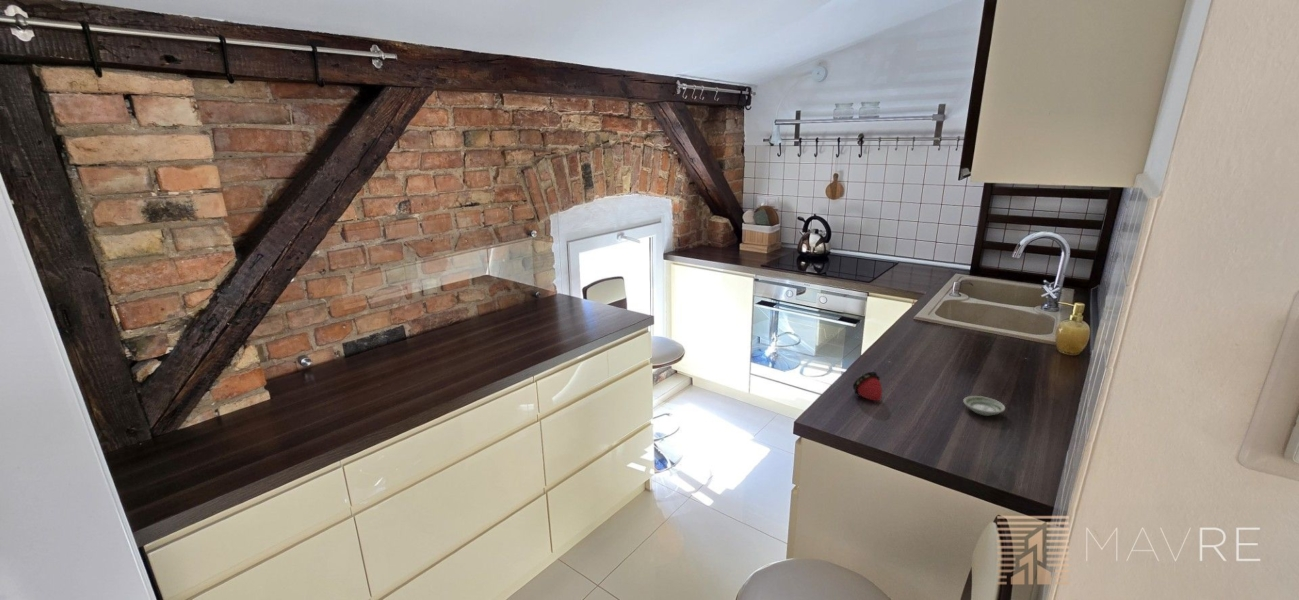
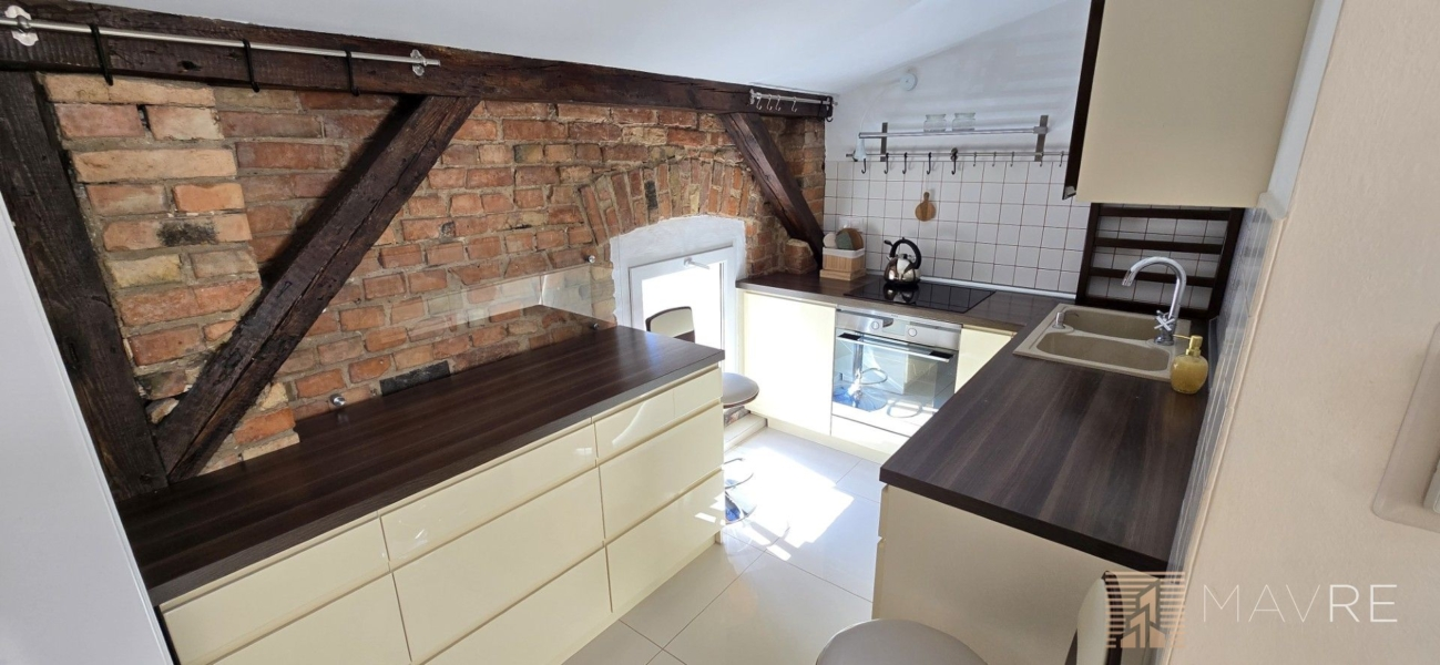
- fruit [852,371,883,402]
- saucer [962,395,1006,417]
